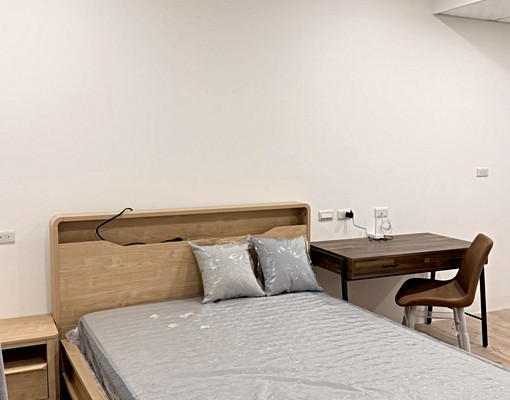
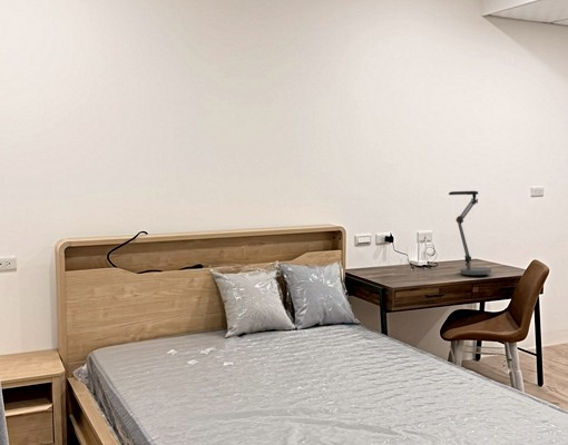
+ desk lamp [448,190,492,276]
